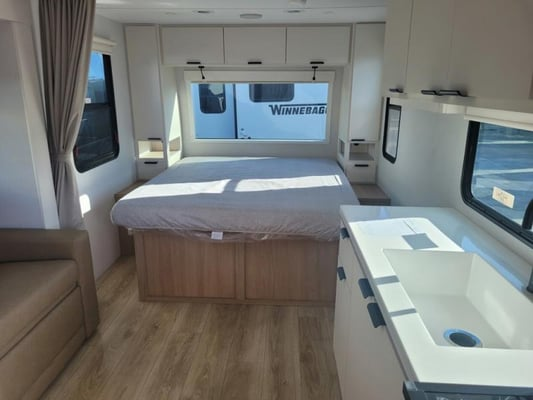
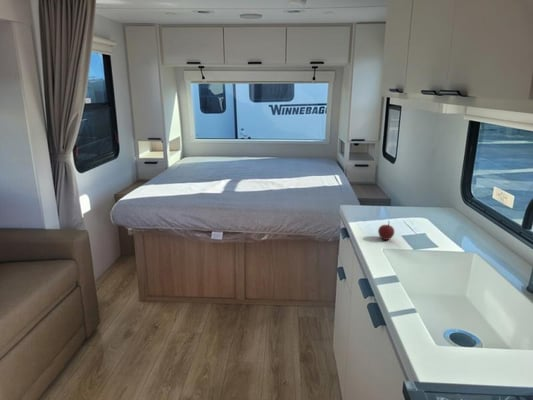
+ apple [377,221,395,241]
